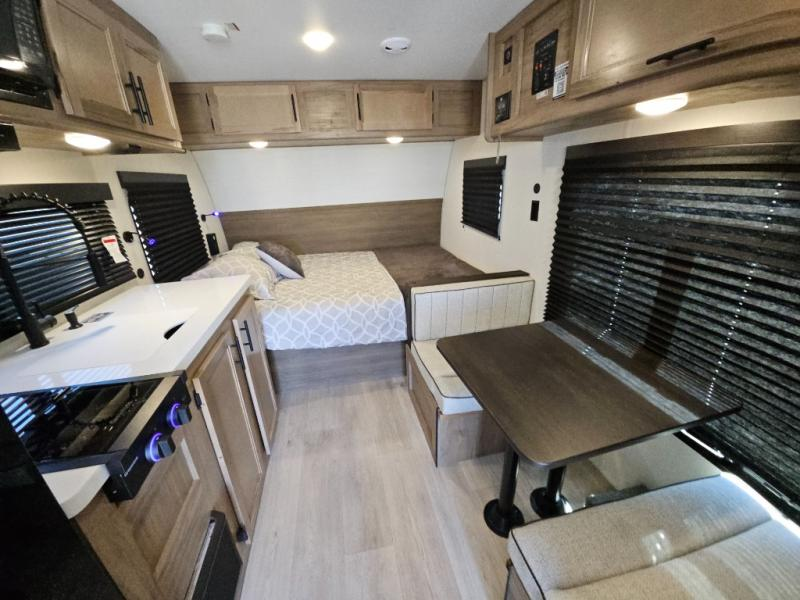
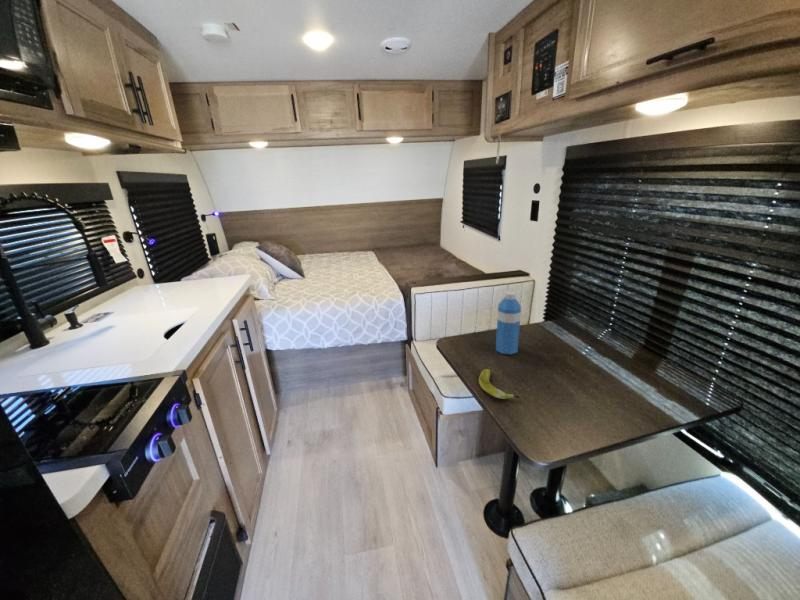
+ banana [478,368,520,400]
+ water bottle [495,291,522,355]
